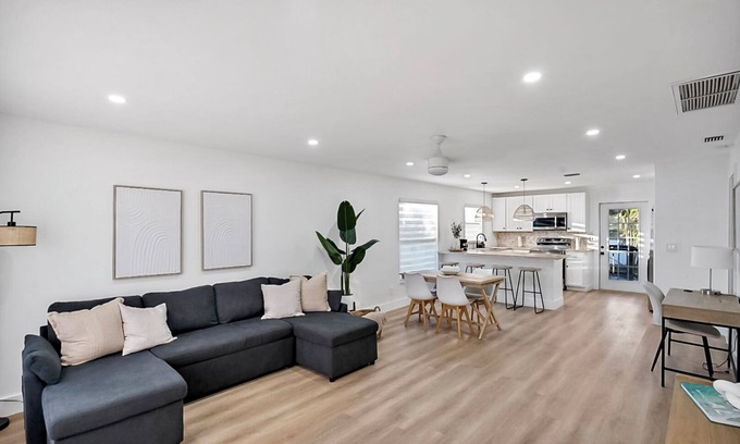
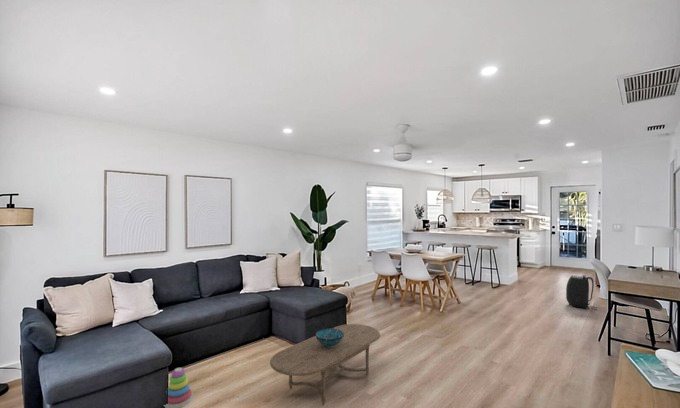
+ backpack [565,274,598,311]
+ coffee table [269,323,381,406]
+ stacking toy [163,367,194,408]
+ decorative bowl [314,327,344,347]
